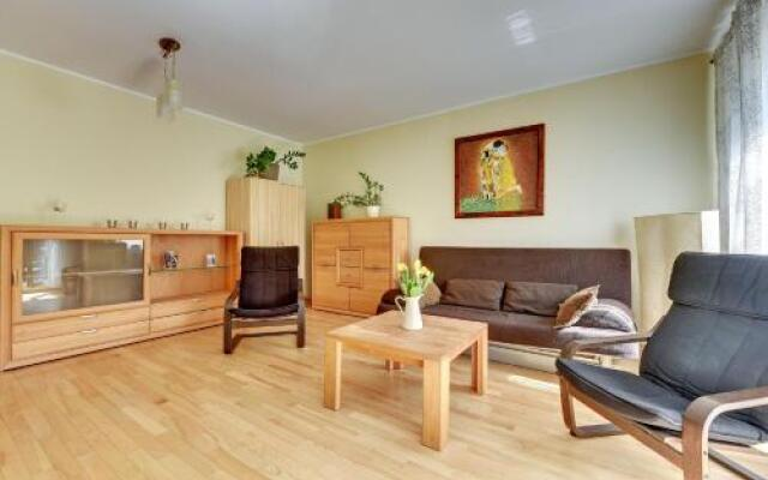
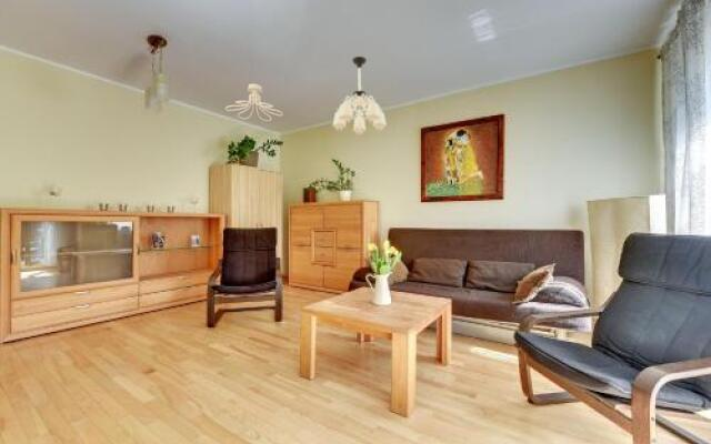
+ chandelier [332,56,388,135]
+ ceiling light fixture [224,83,284,122]
